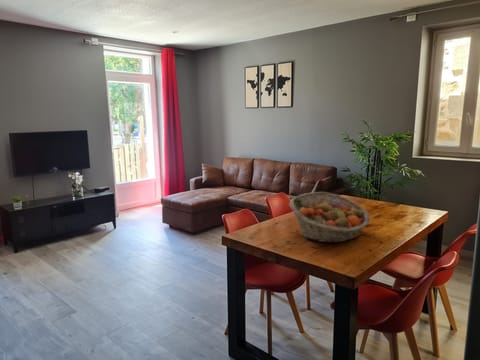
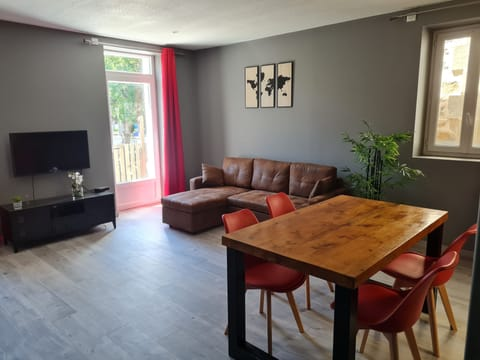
- fruit basket [288,191,371,244]
